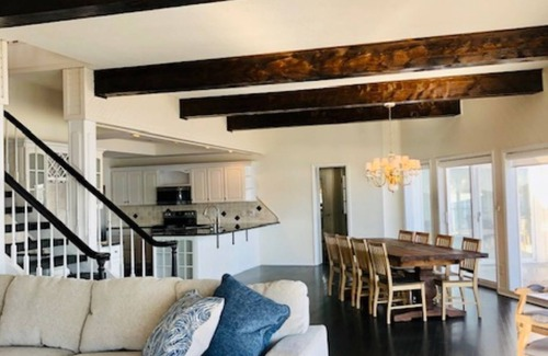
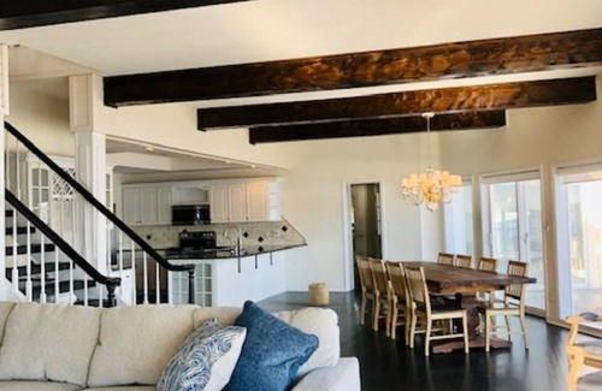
+ basket [307,279,330,307]
